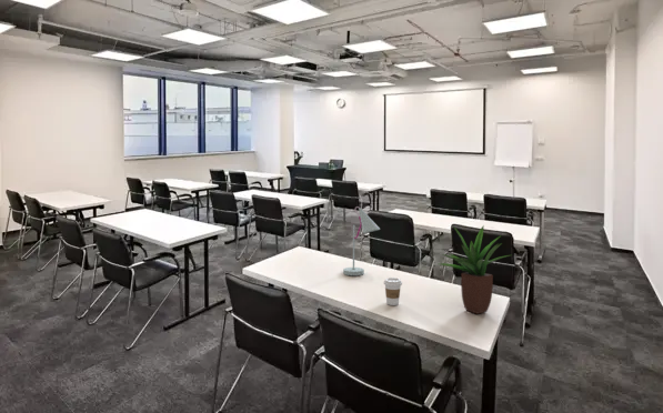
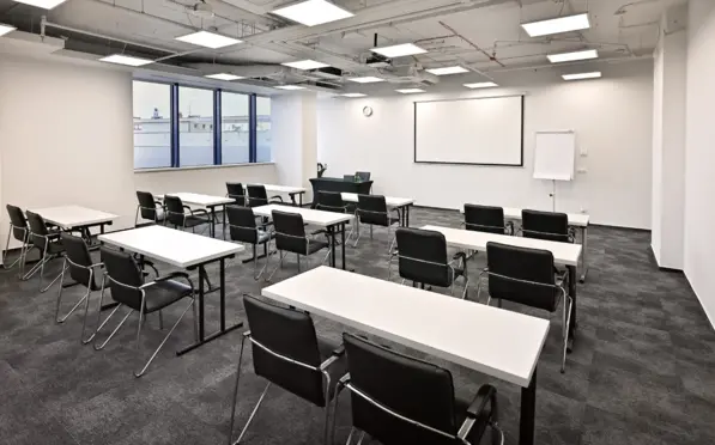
- potted plant [439,224,511,315]
- coffee cup [383,276,403,306]
- desk lamp [342,205,381,276]
